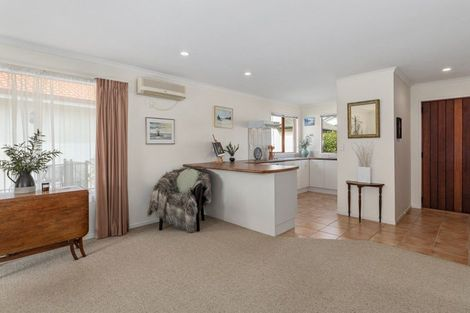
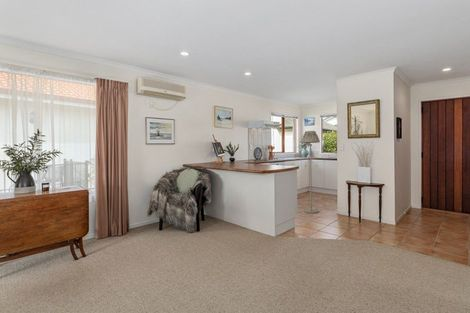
+ floor lamp [300,130,321,214]
